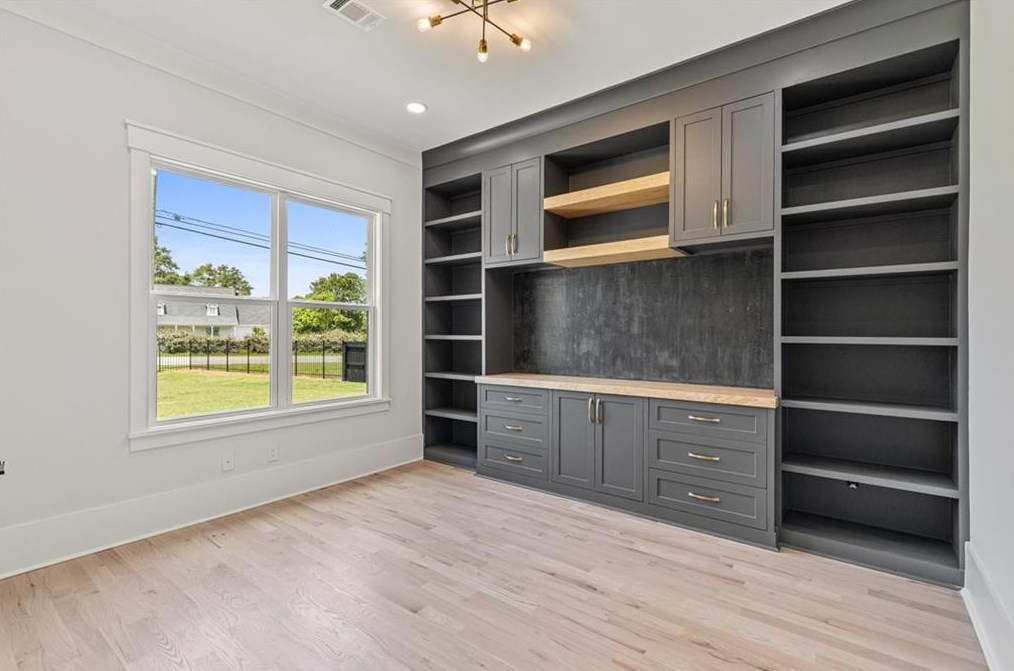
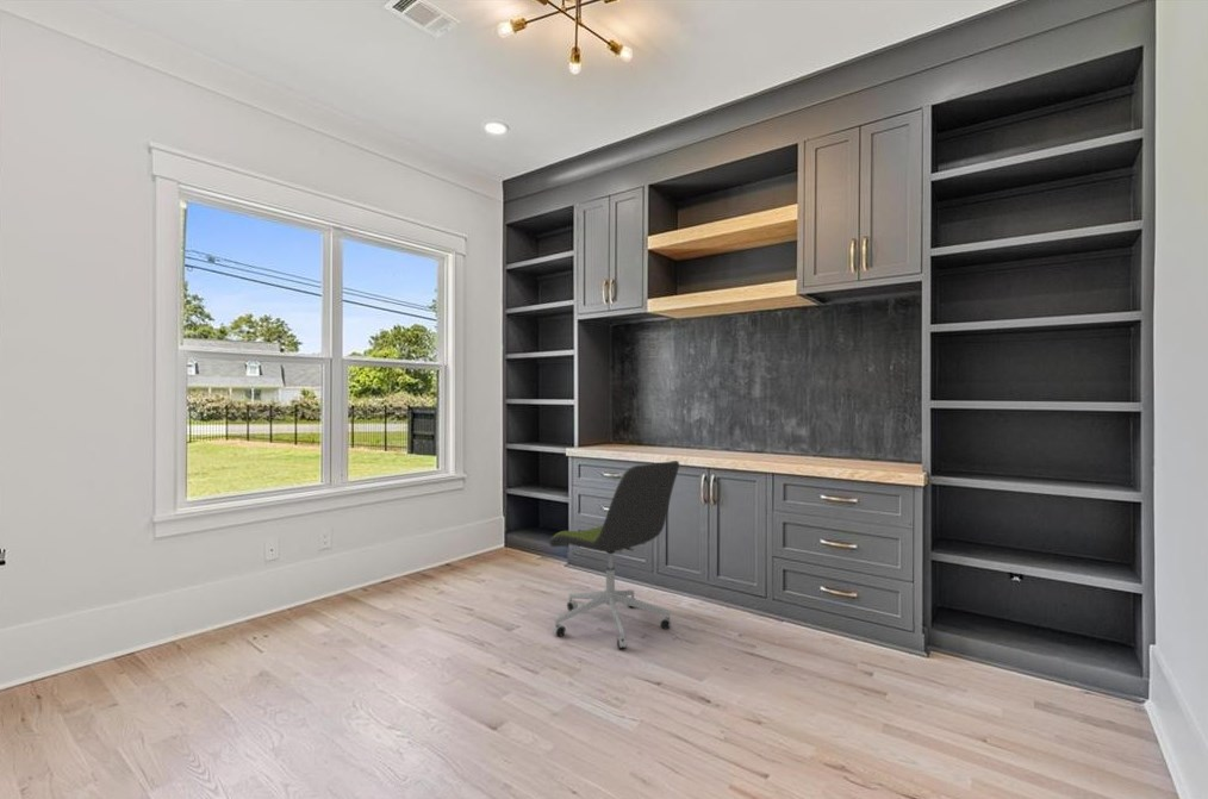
+ office chair [548,460,680,650]
